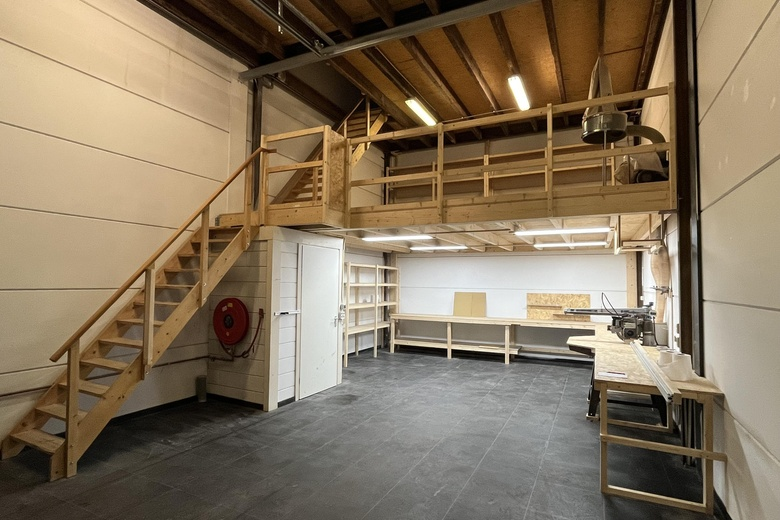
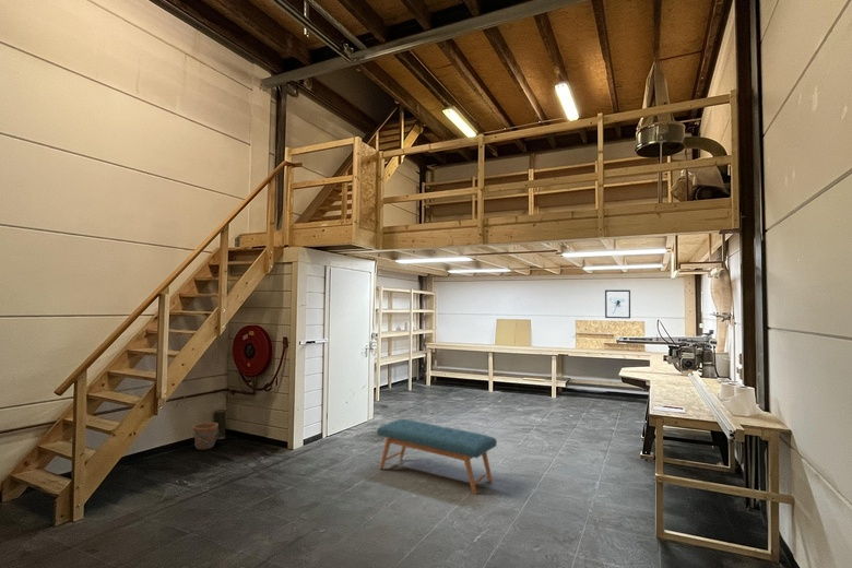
+ wall art [604,289,631,320]
+ bench [376,418,498,496]
+ bucket [191,422,220,451]
